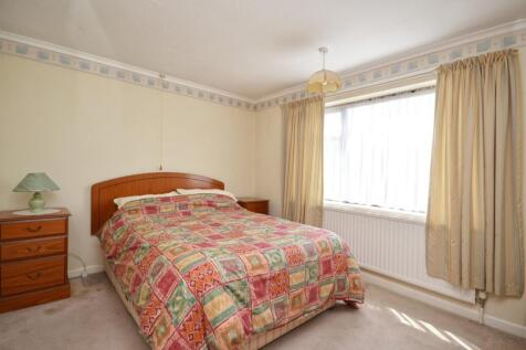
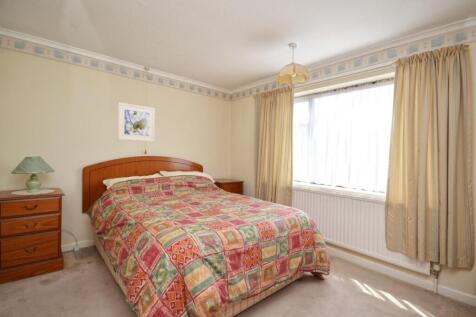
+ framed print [117,102,156,143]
